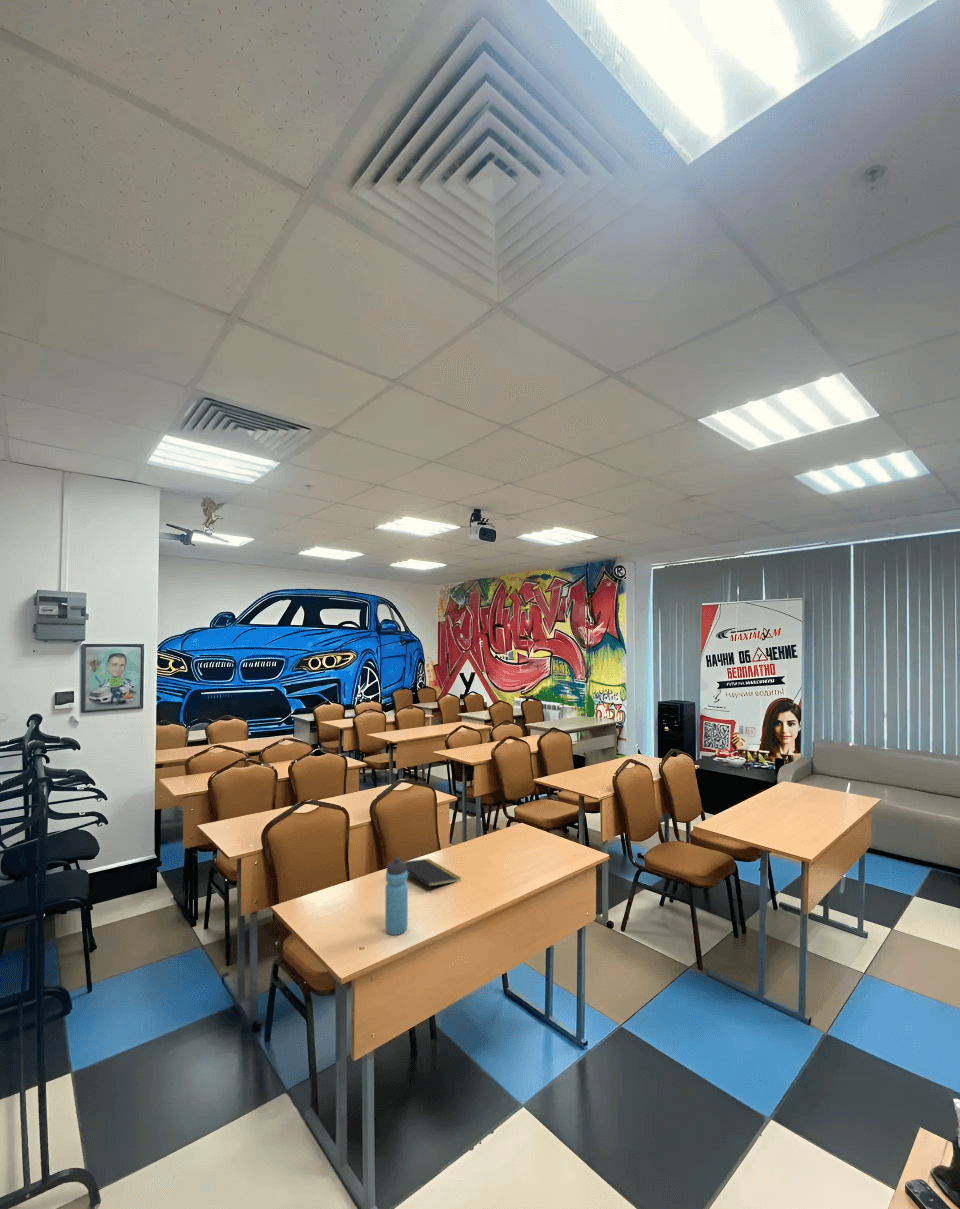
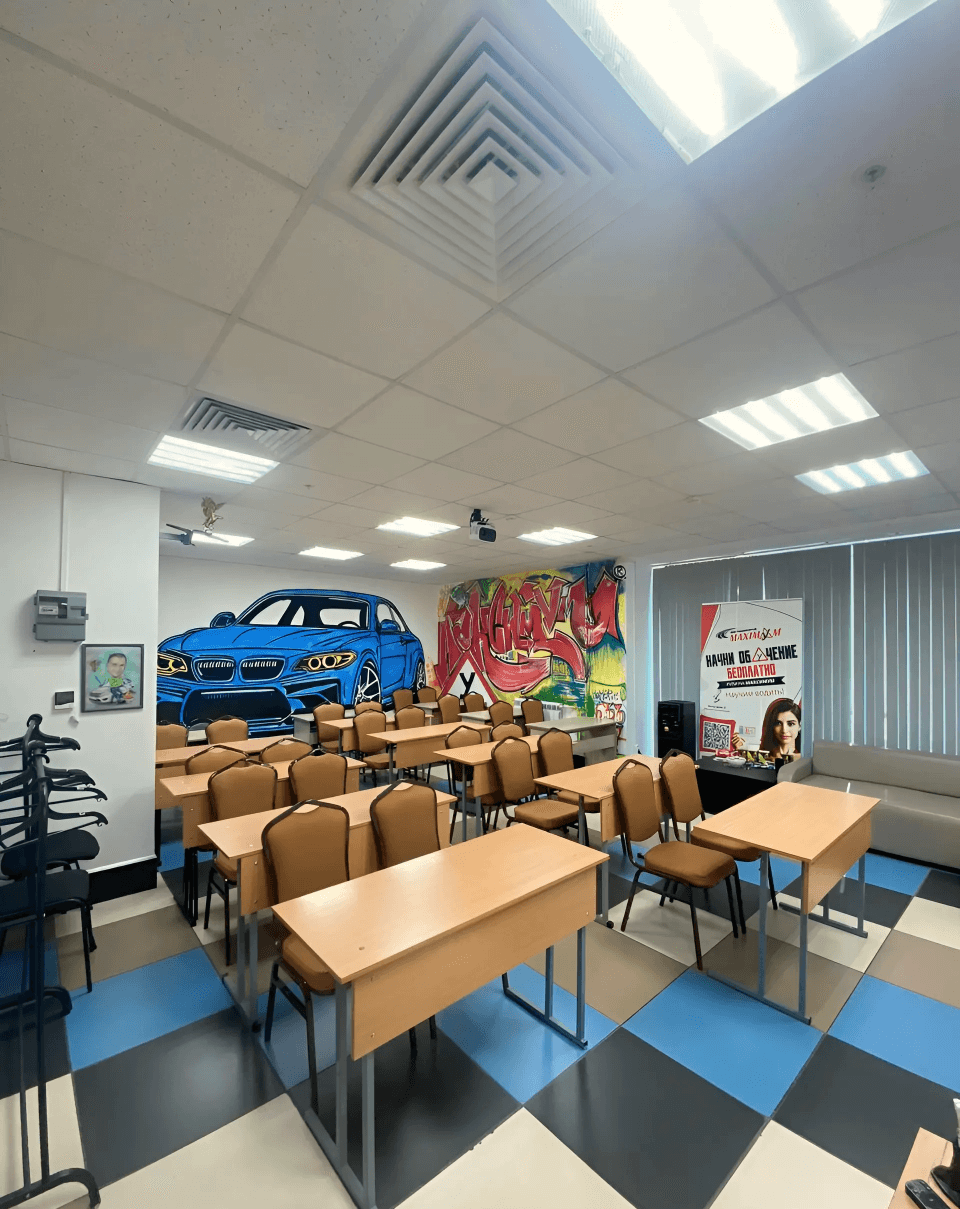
- notepad [404,858,461,894]
- water bottle [384,856,409,936]
